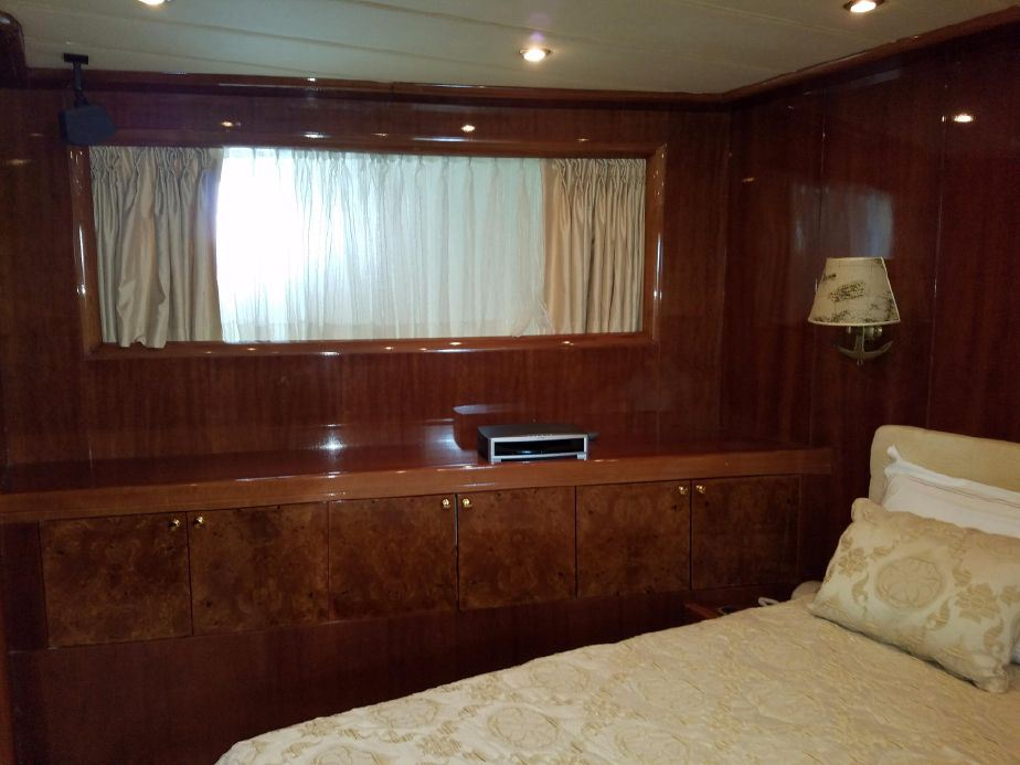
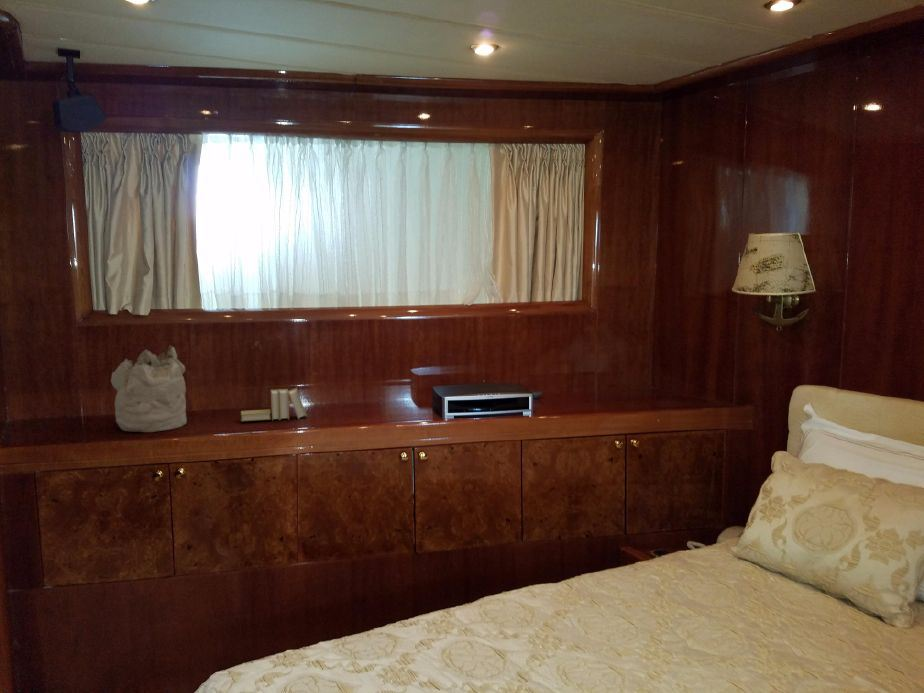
+ books [240,387,308,422]
+ mineral sample [110,344,188,433]
